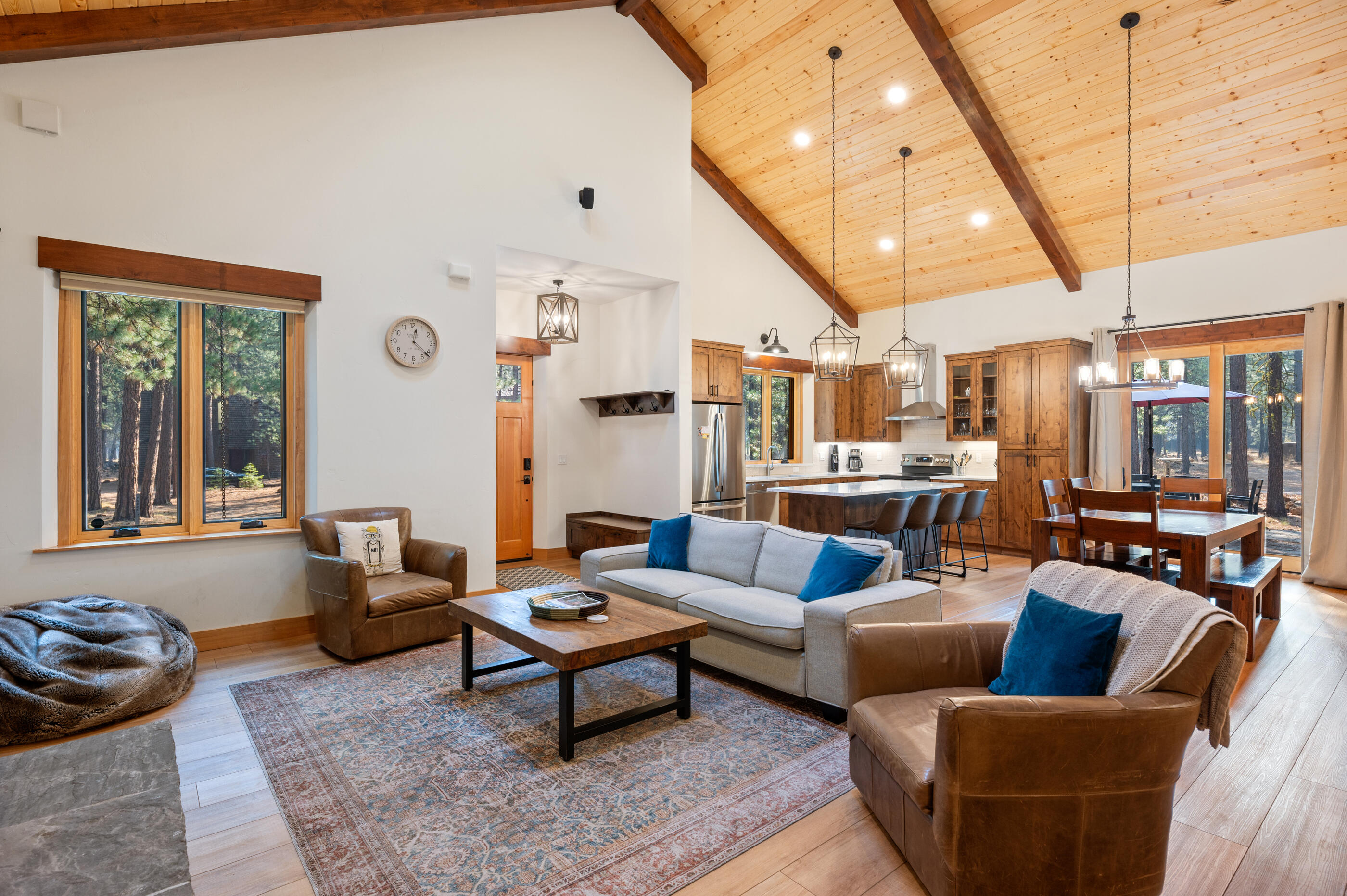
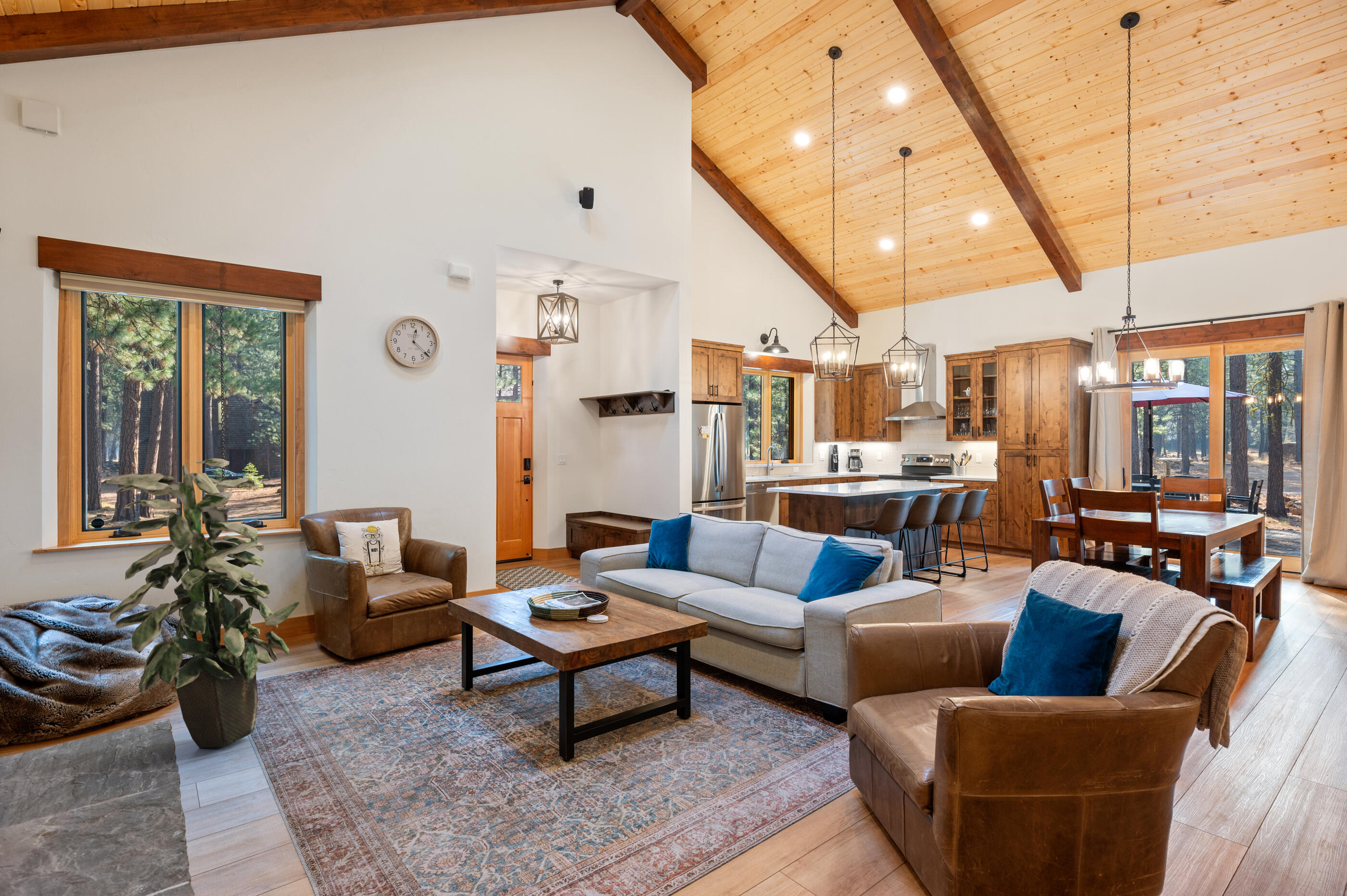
+ indoor plant [106,458,300,749]
